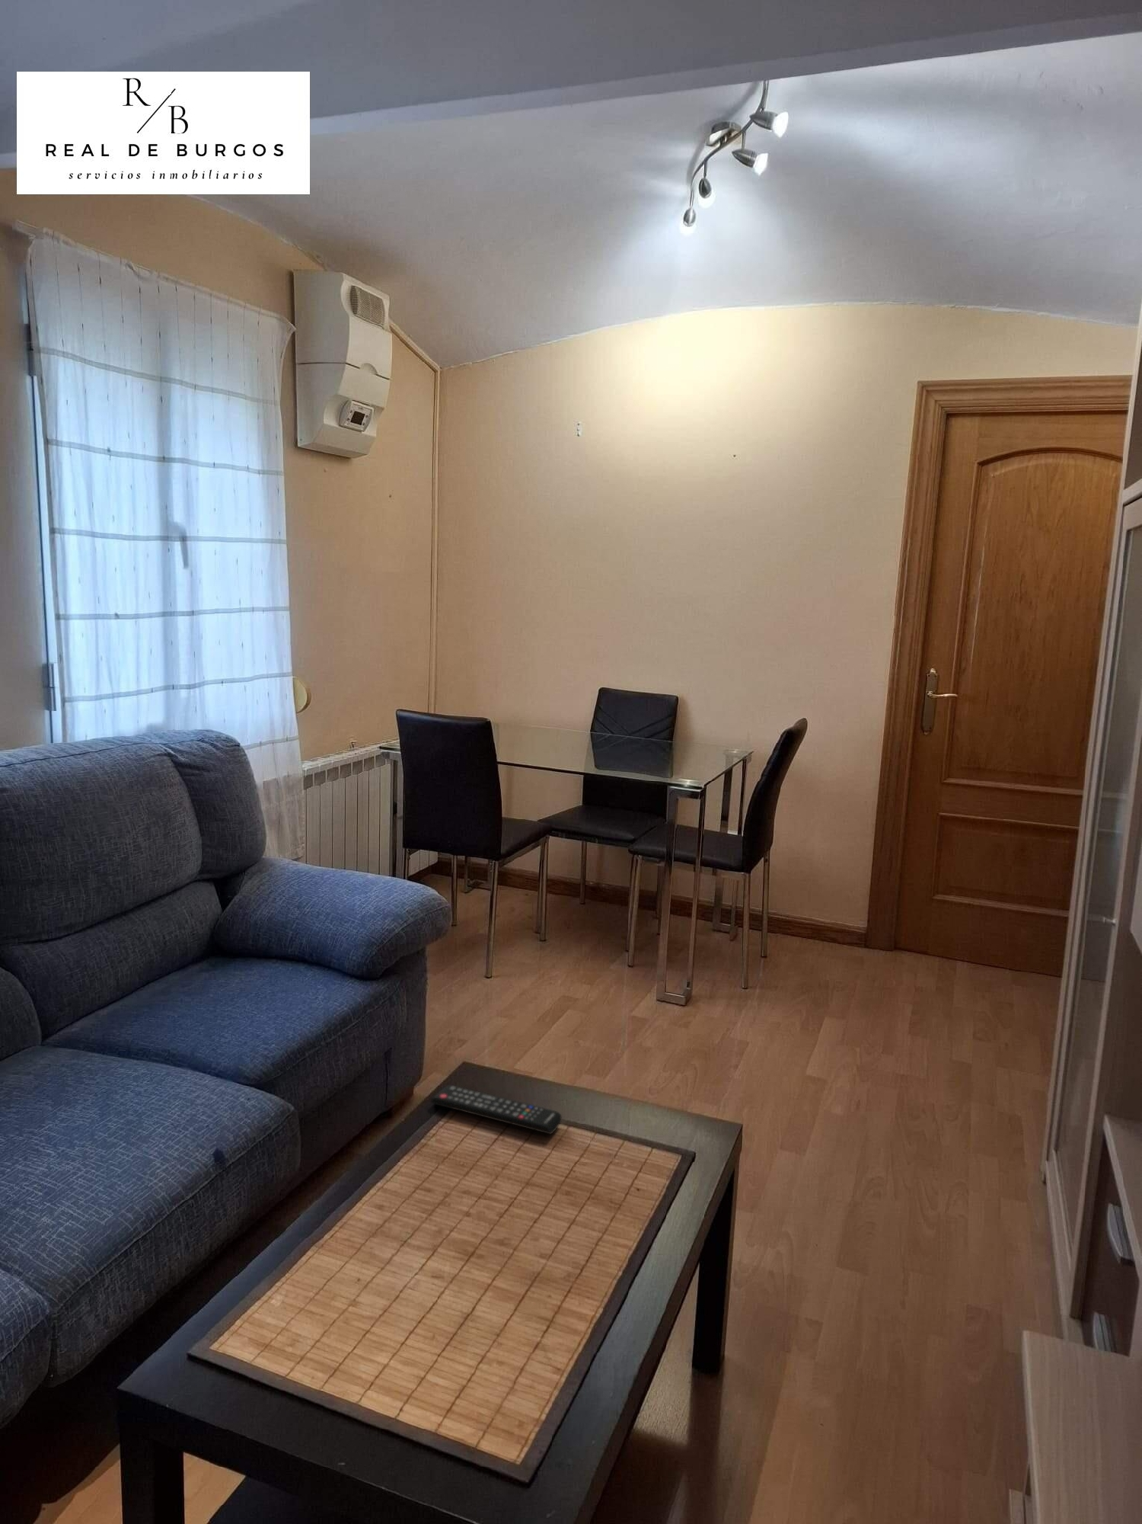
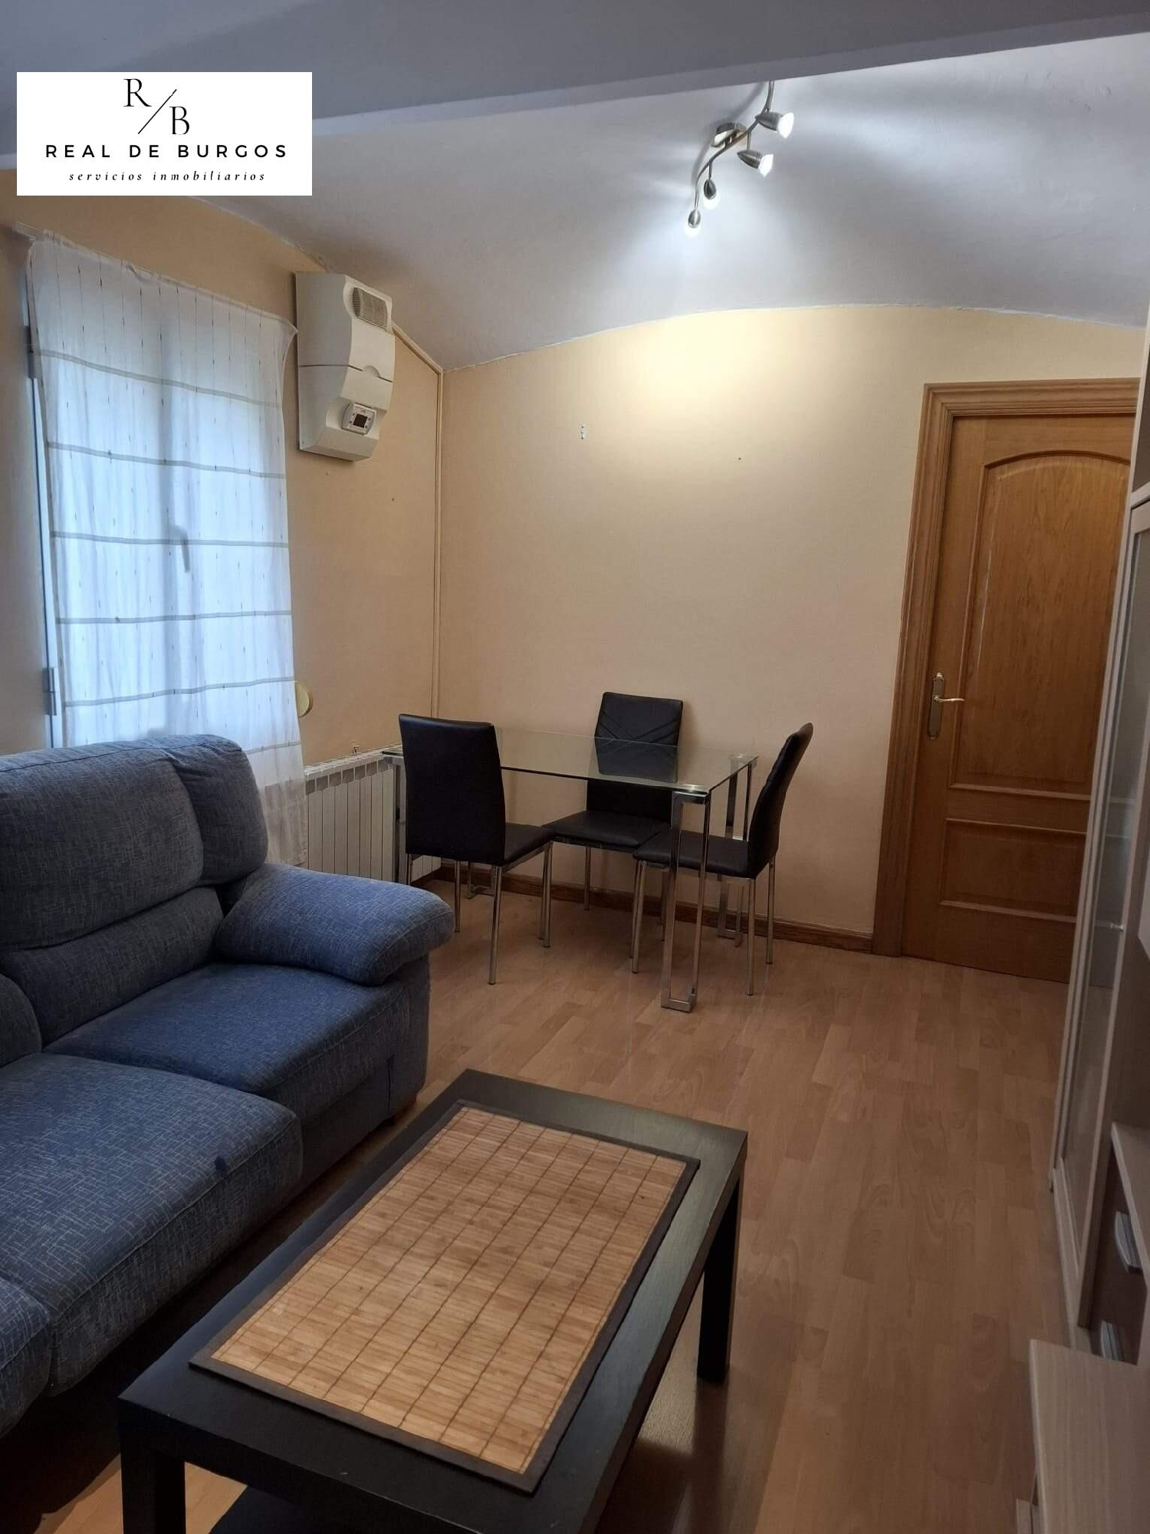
- remote control [431,1085,563,1135]
